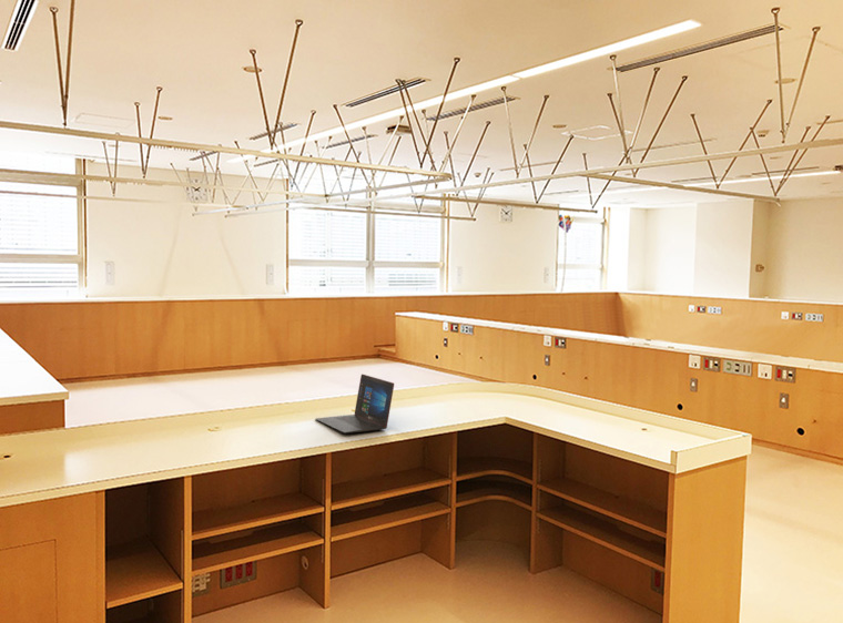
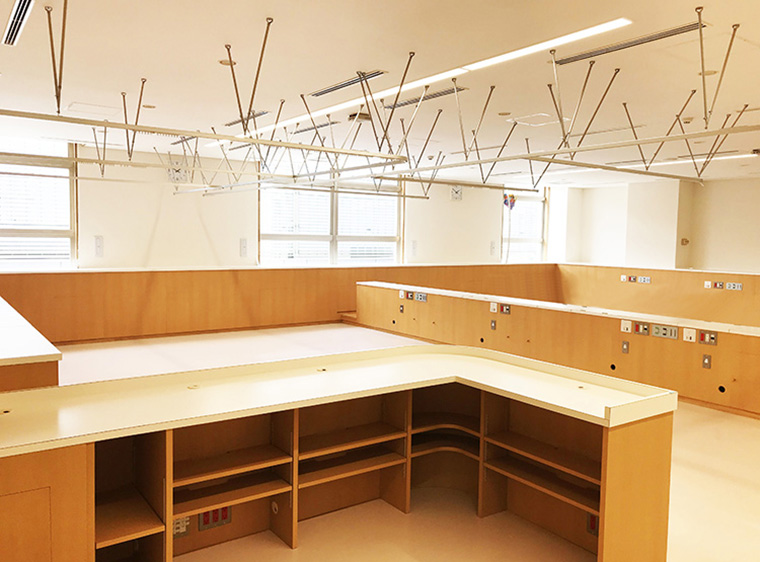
- laptop [314,374,395,435]
